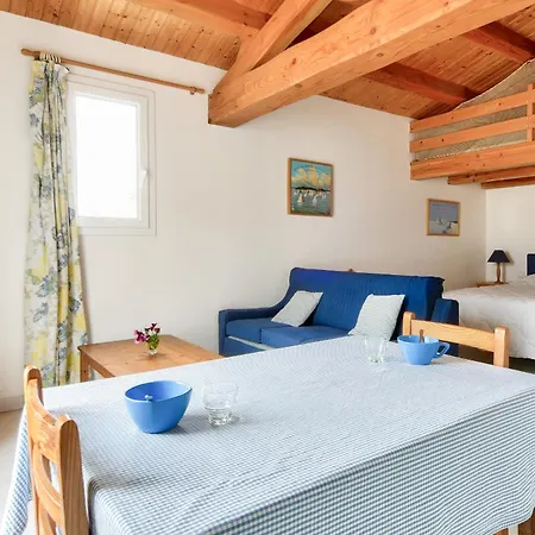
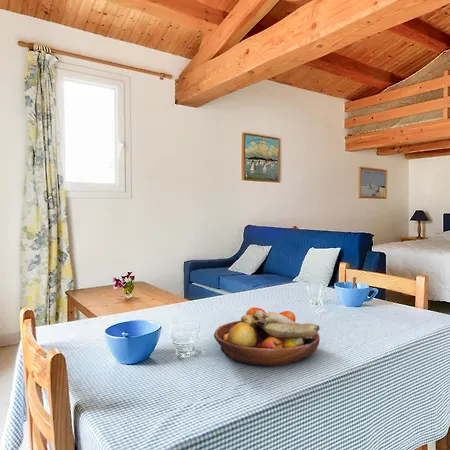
+ fruit bowl [213,306,321,367]
